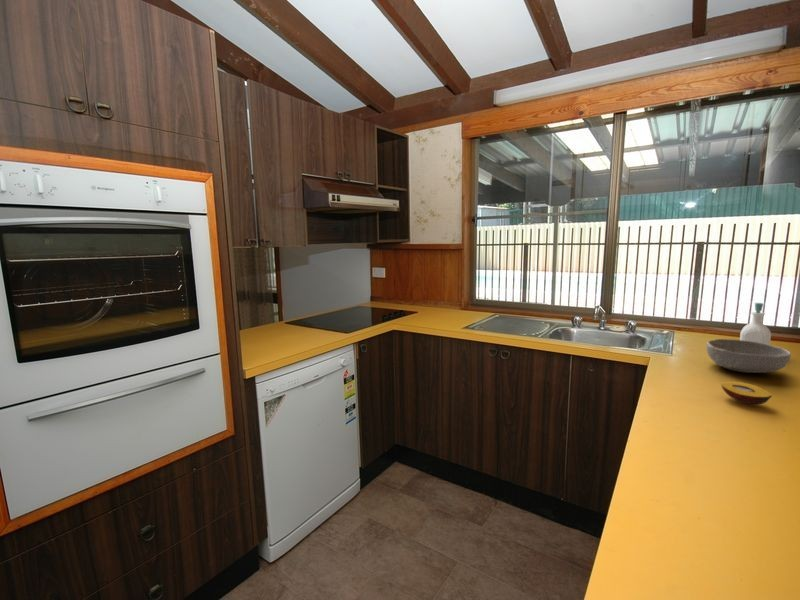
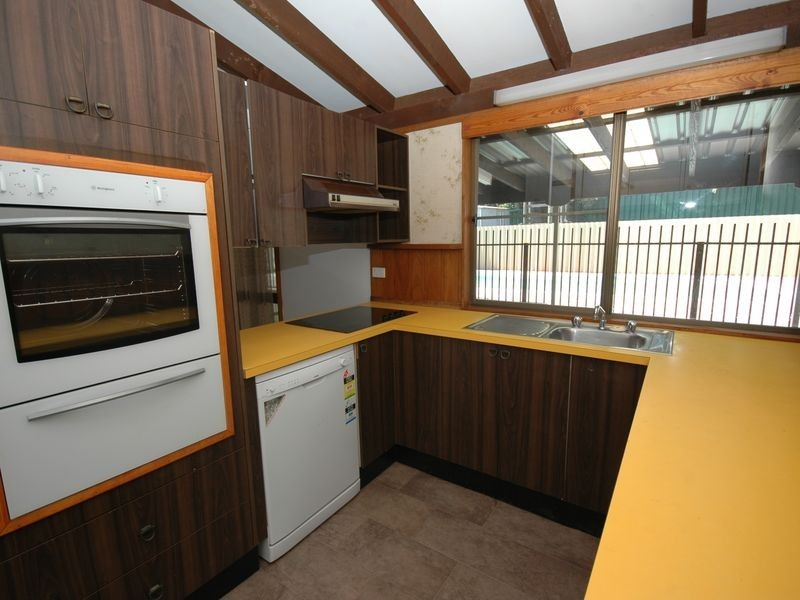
- bowl [706,338,792,374]
- soap bottle [739,302,772,345]
- fruit [720,381,773,405]
